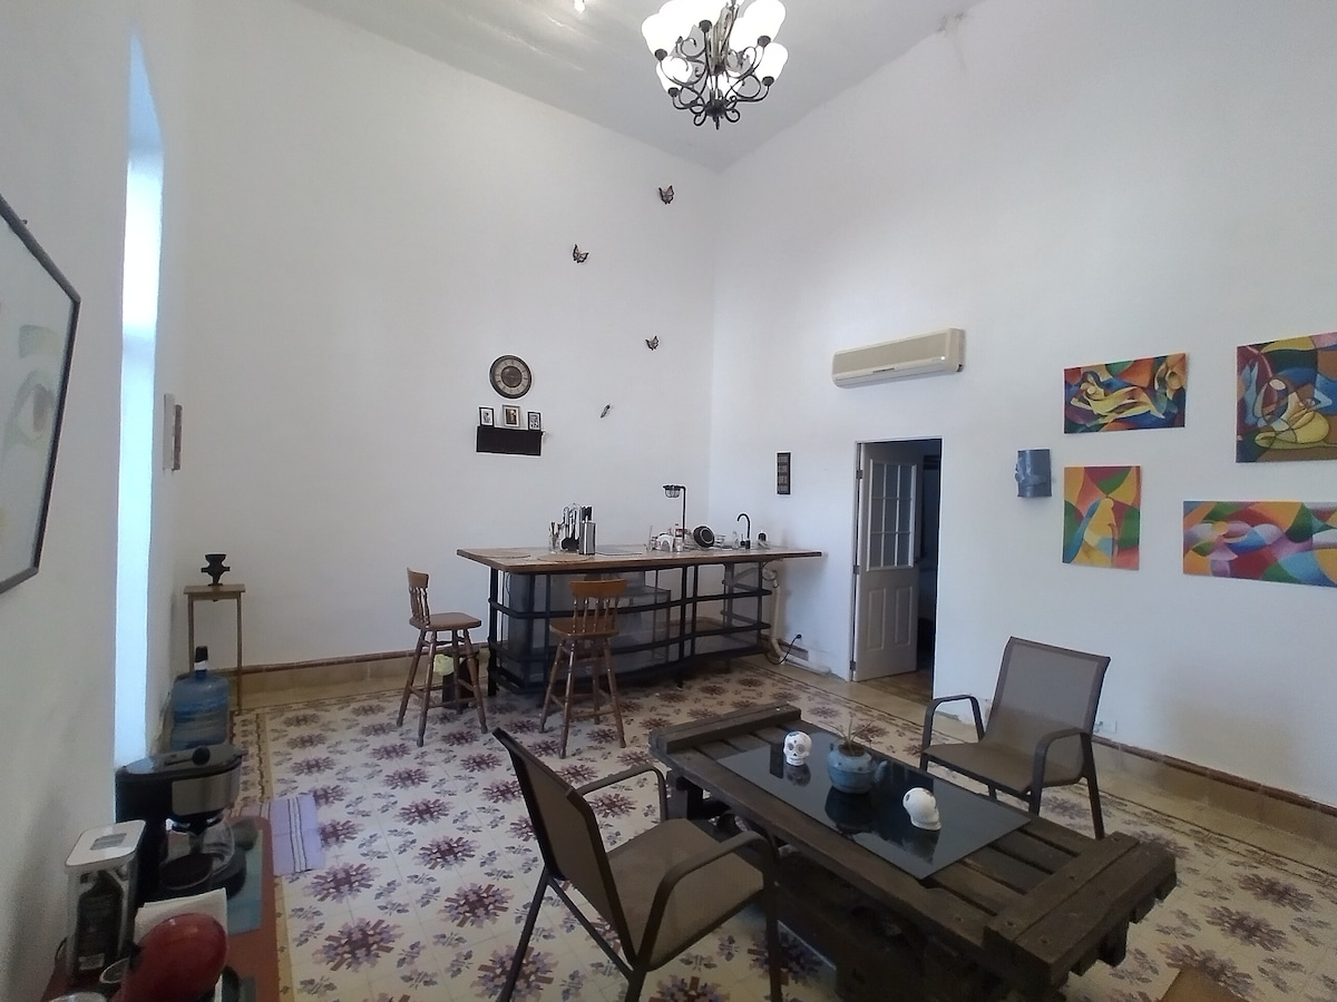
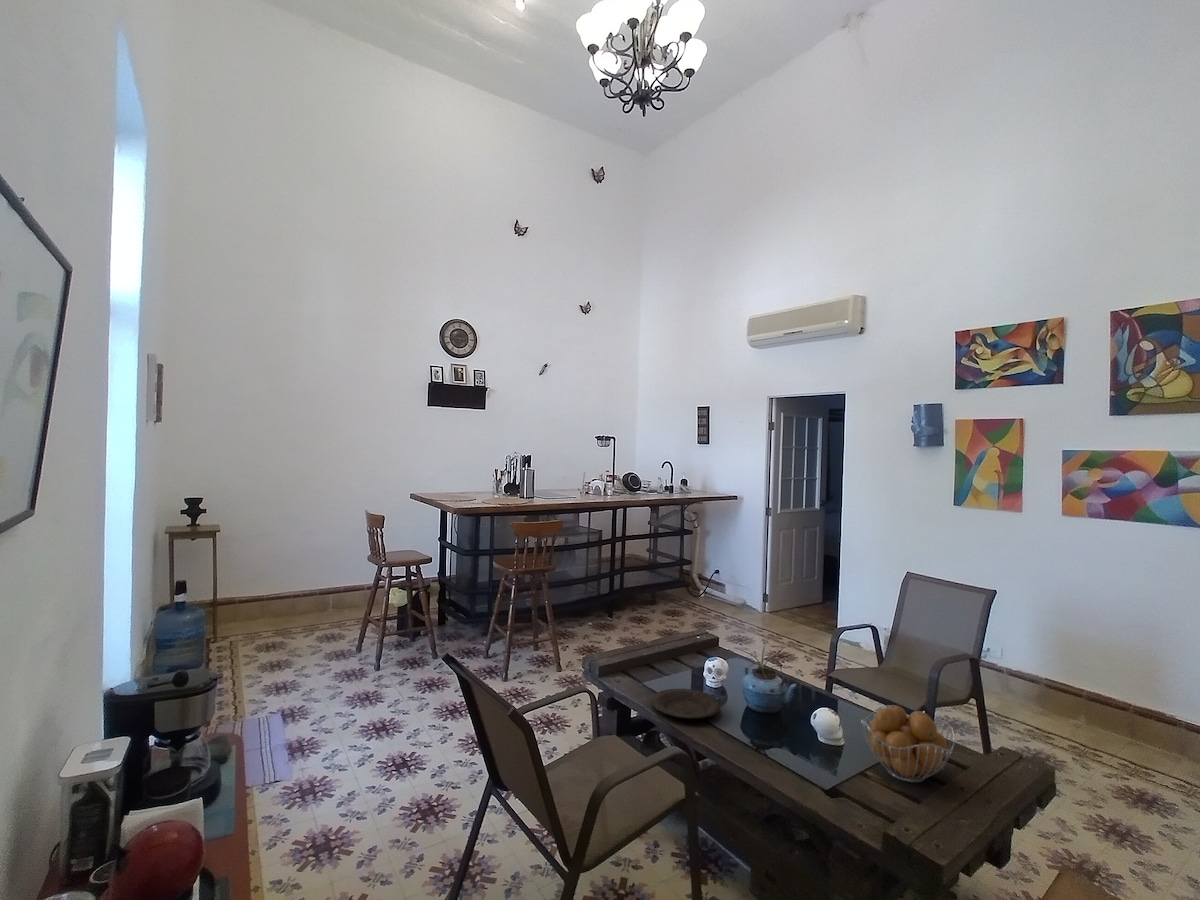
+ plate [650,688,722,720]
+ fruit basket [860,704,956,783]
